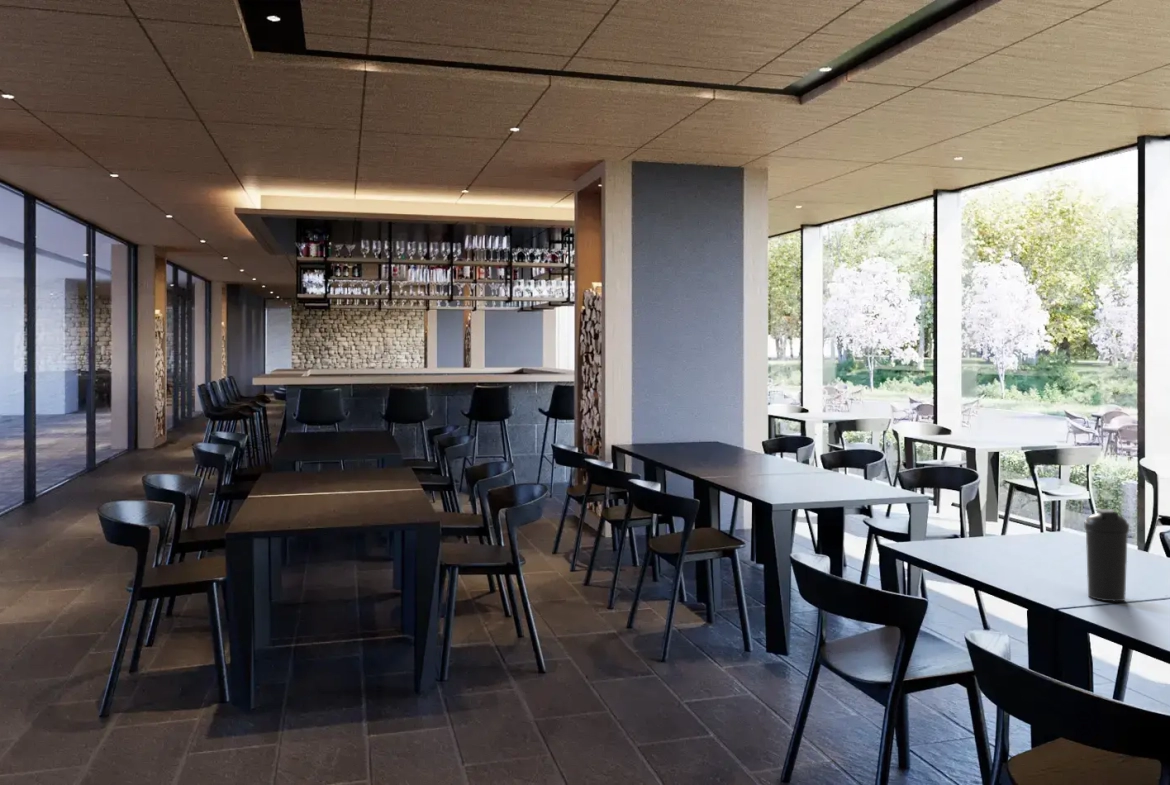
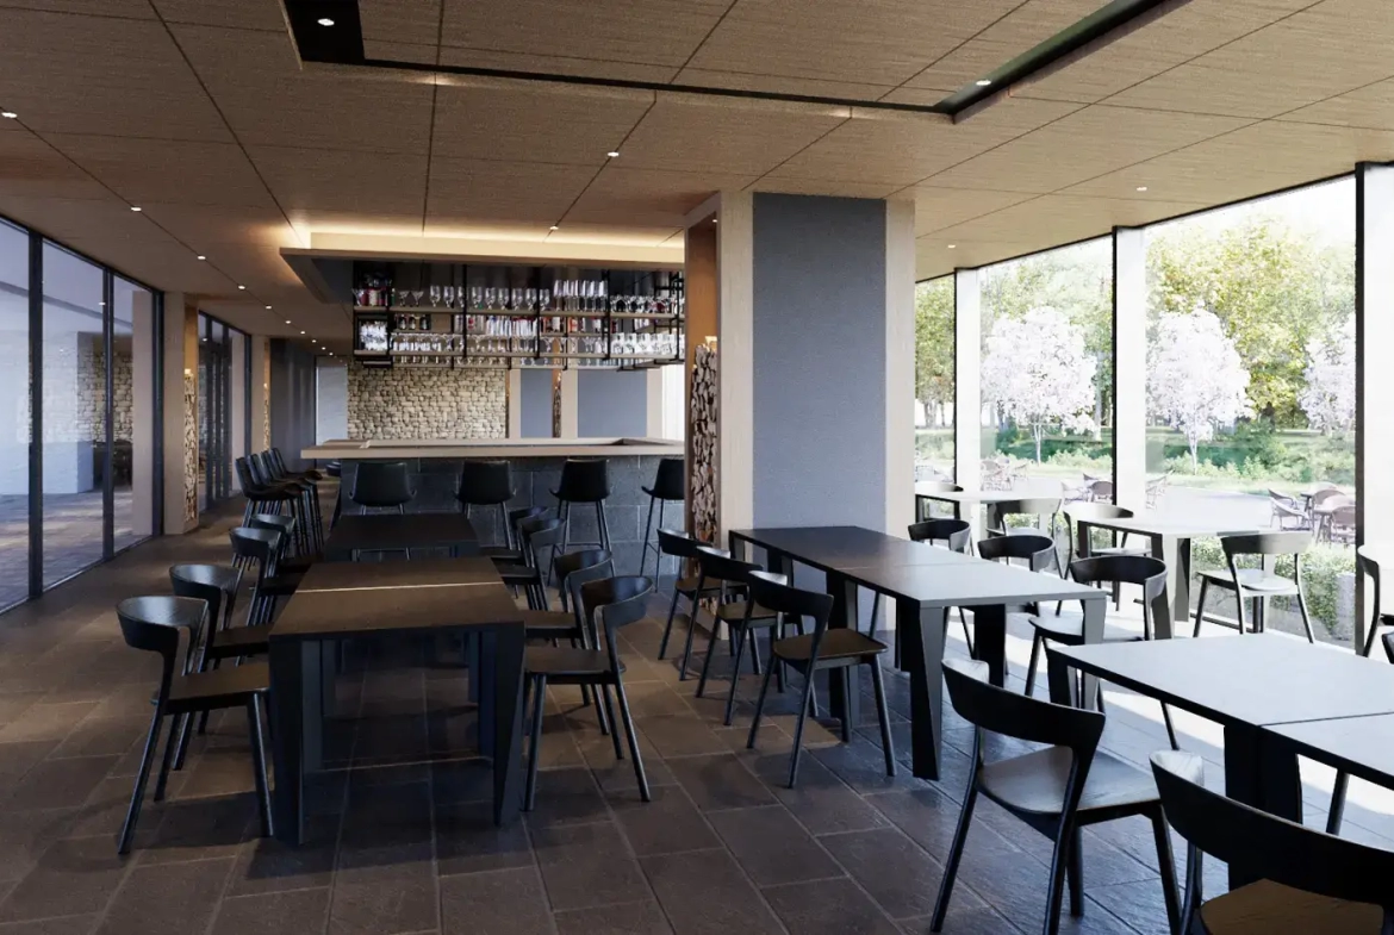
- water bottle [1084,508,1130,603]
